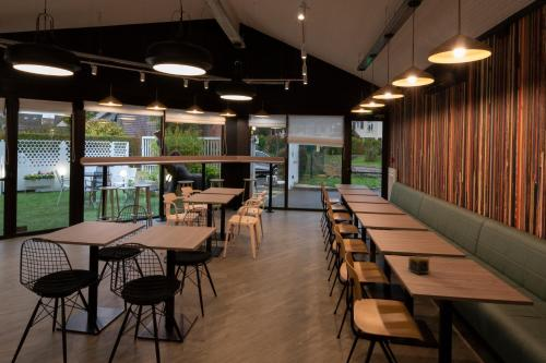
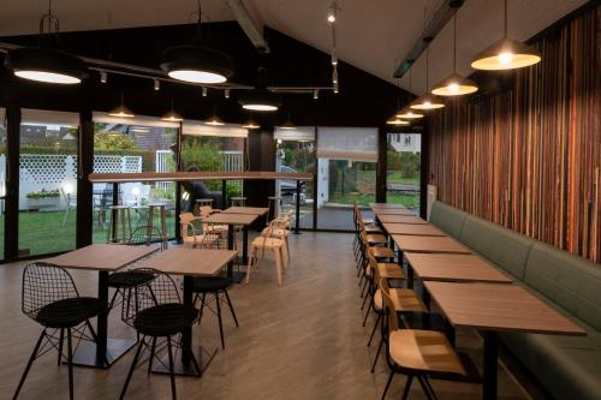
- candle [407,255,430,276]
